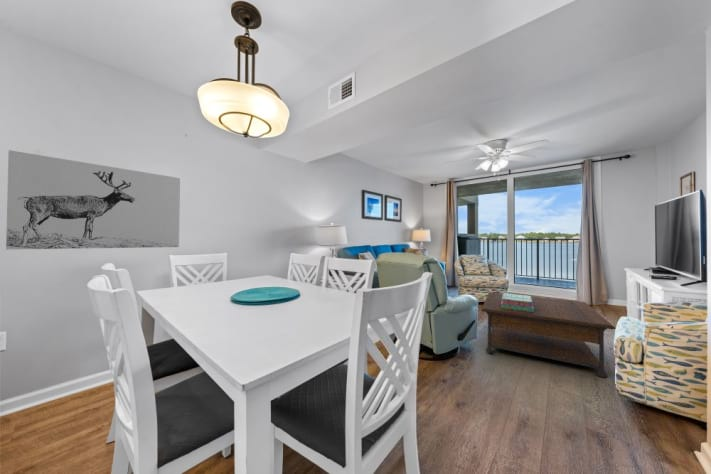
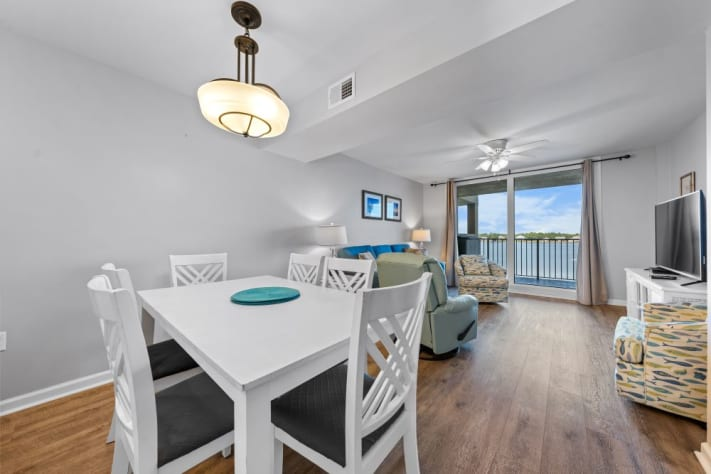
- wall art [5,149,181,251]
- stack of books [501,292,534,312]
- coffee table [480,291,617,378]
